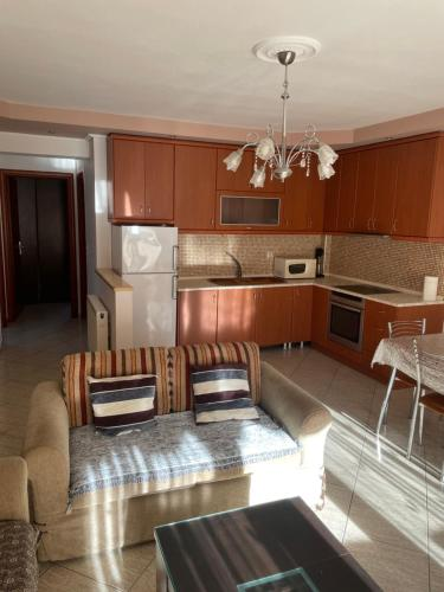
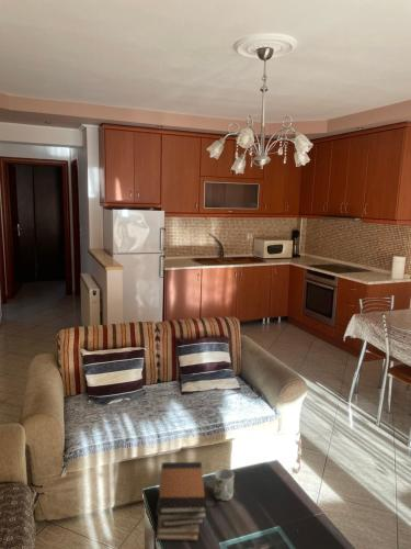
+ book stack [155,461,207,541]
+ mug [213,467,236,502]
